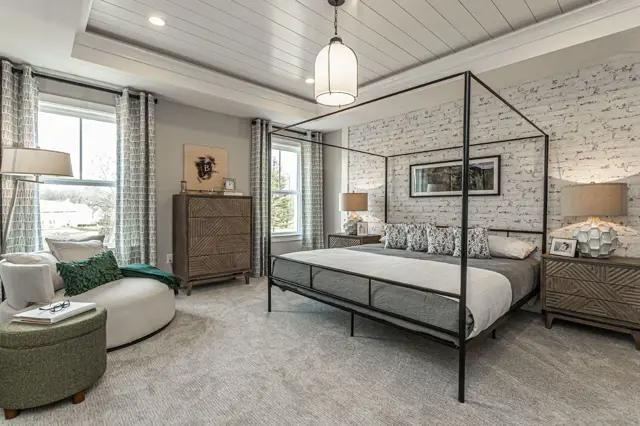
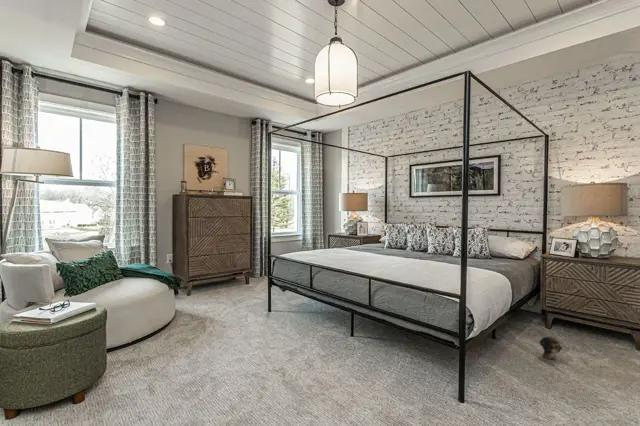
+ plush toy [538,334,564,361]
